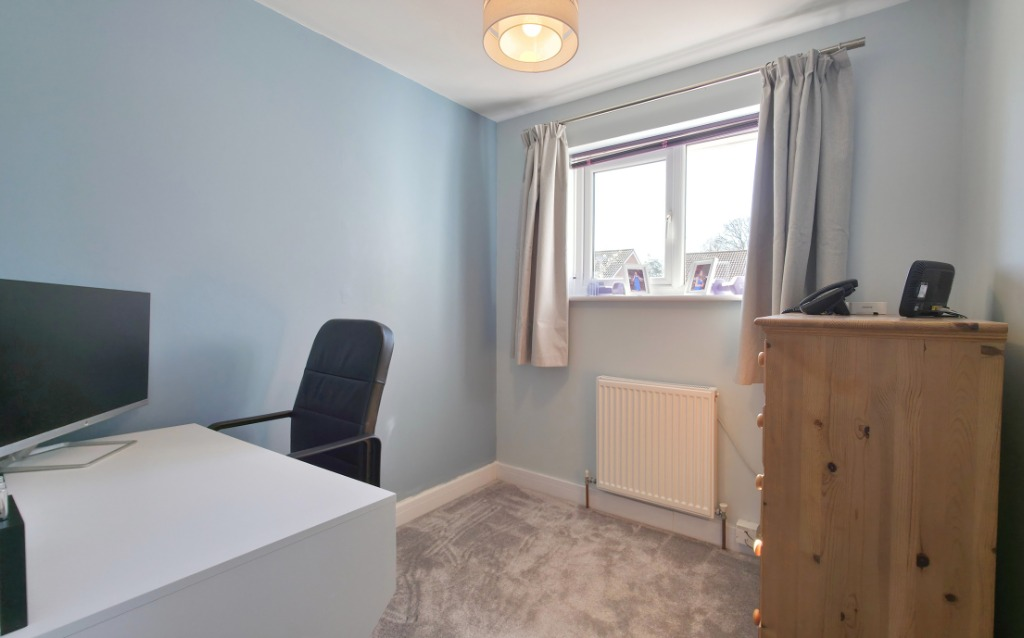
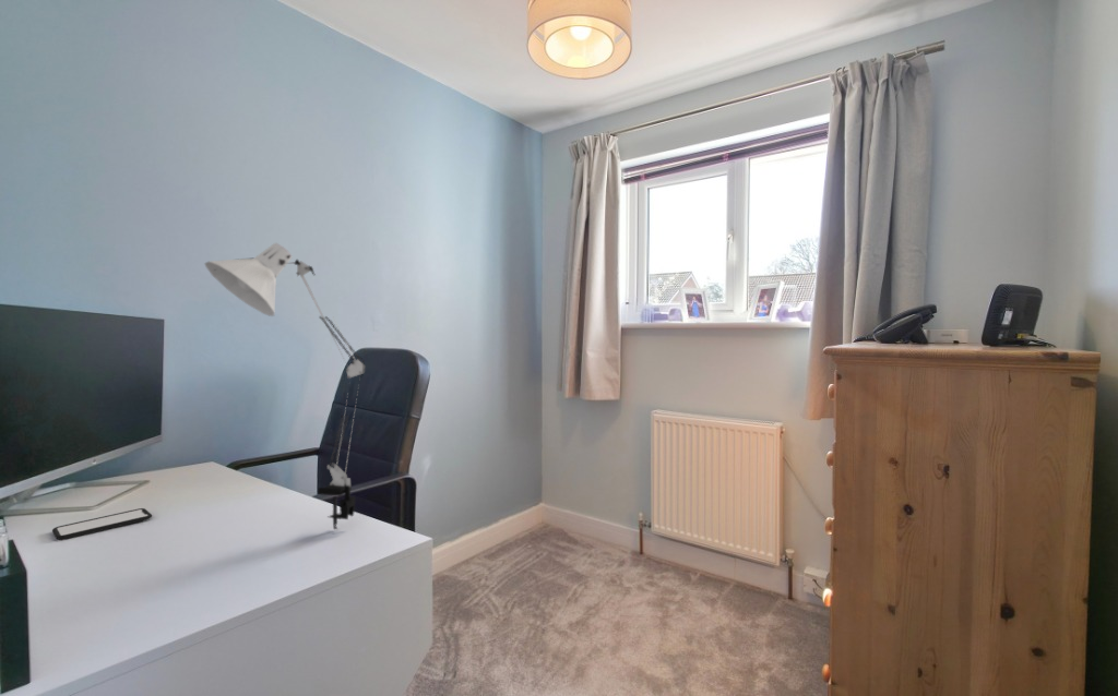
+ smartphone [51,507,153,540]
+ desk lamp [203,242,366,530]
